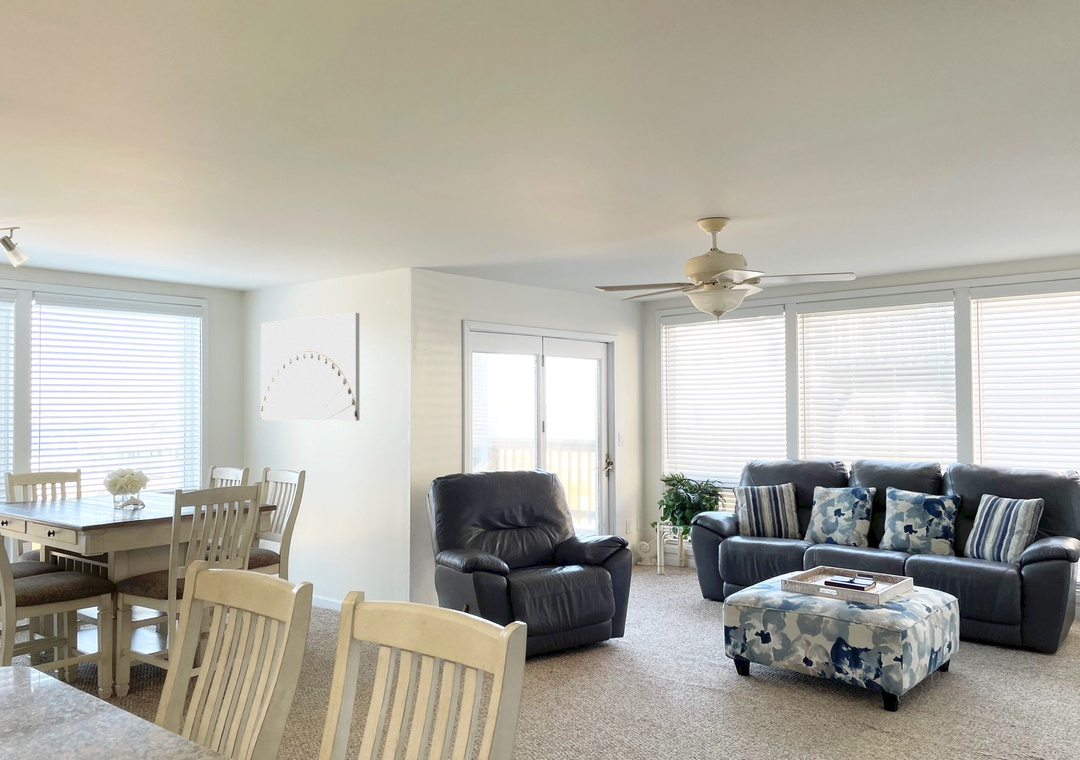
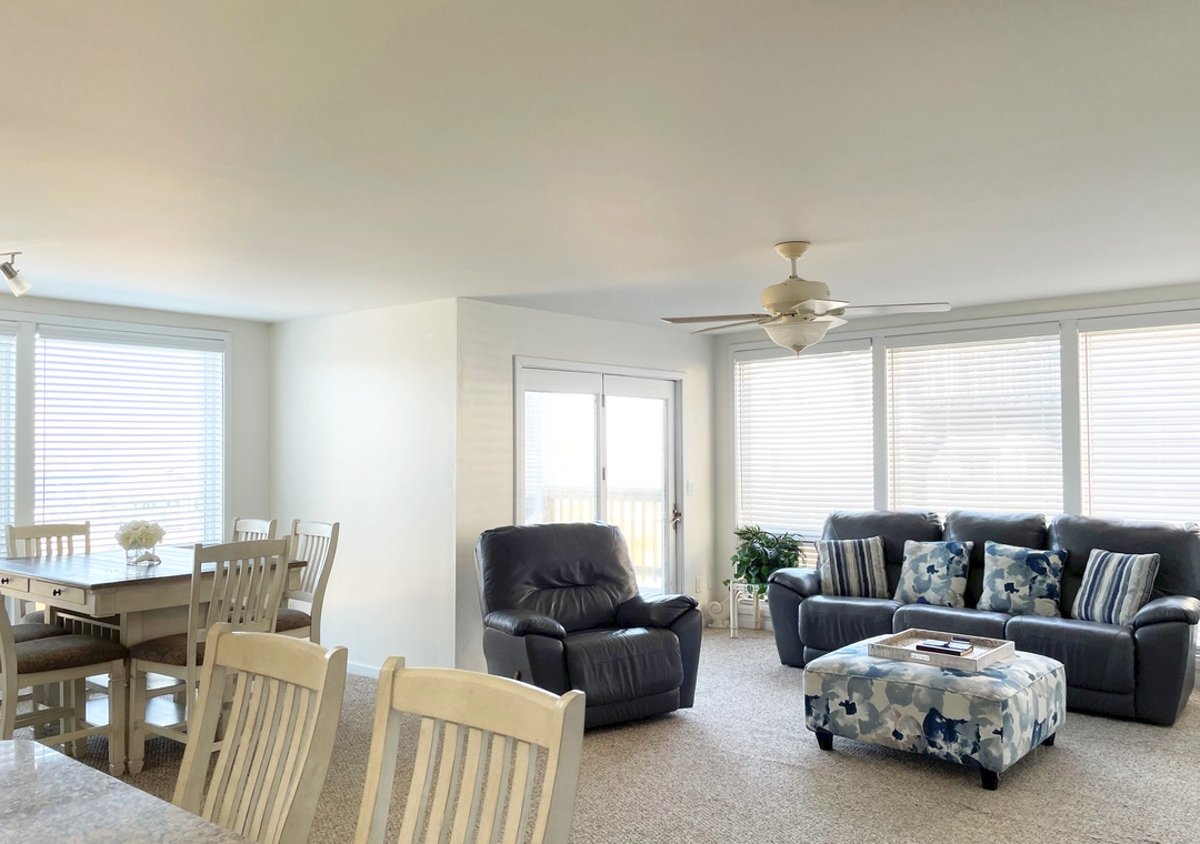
- wall art [260,312,361,422]
